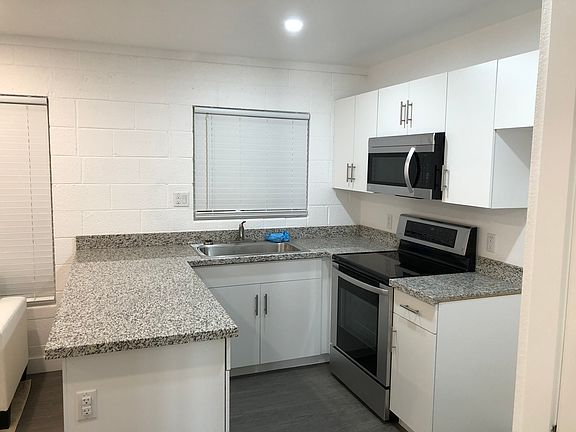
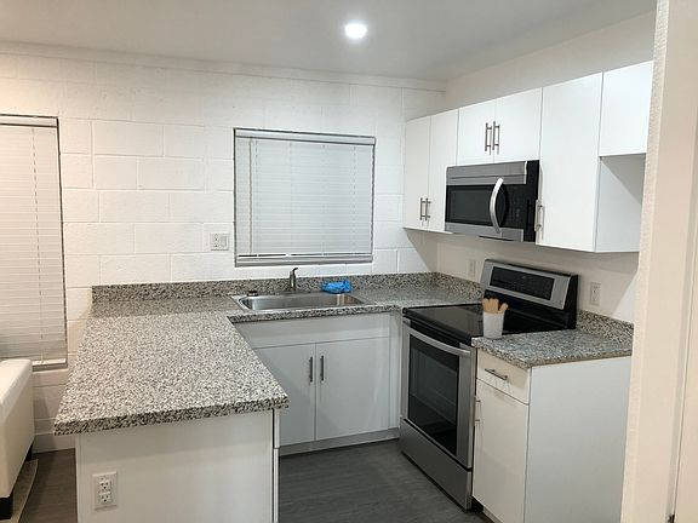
+ utensil holder [481,298,509,340]
